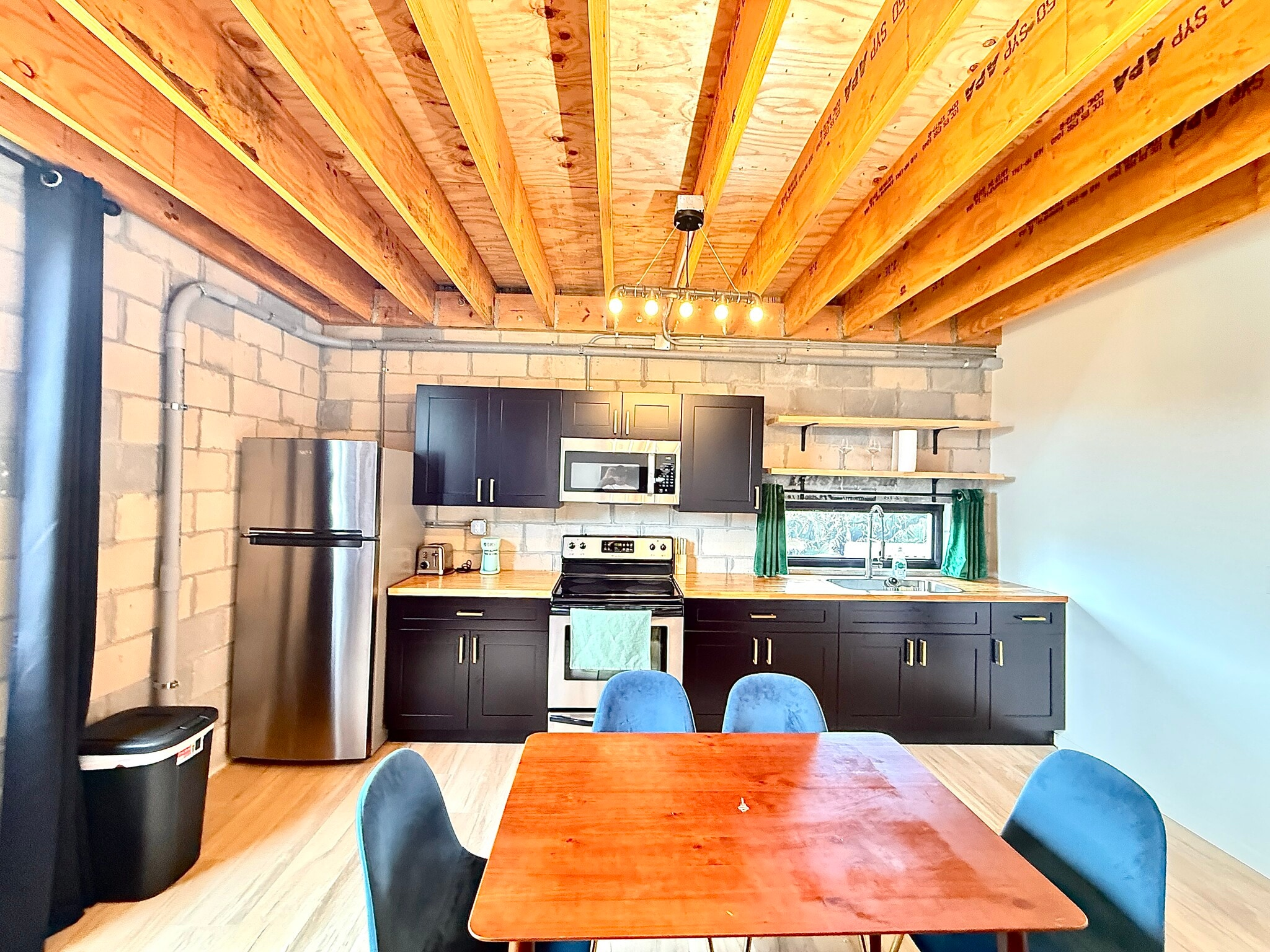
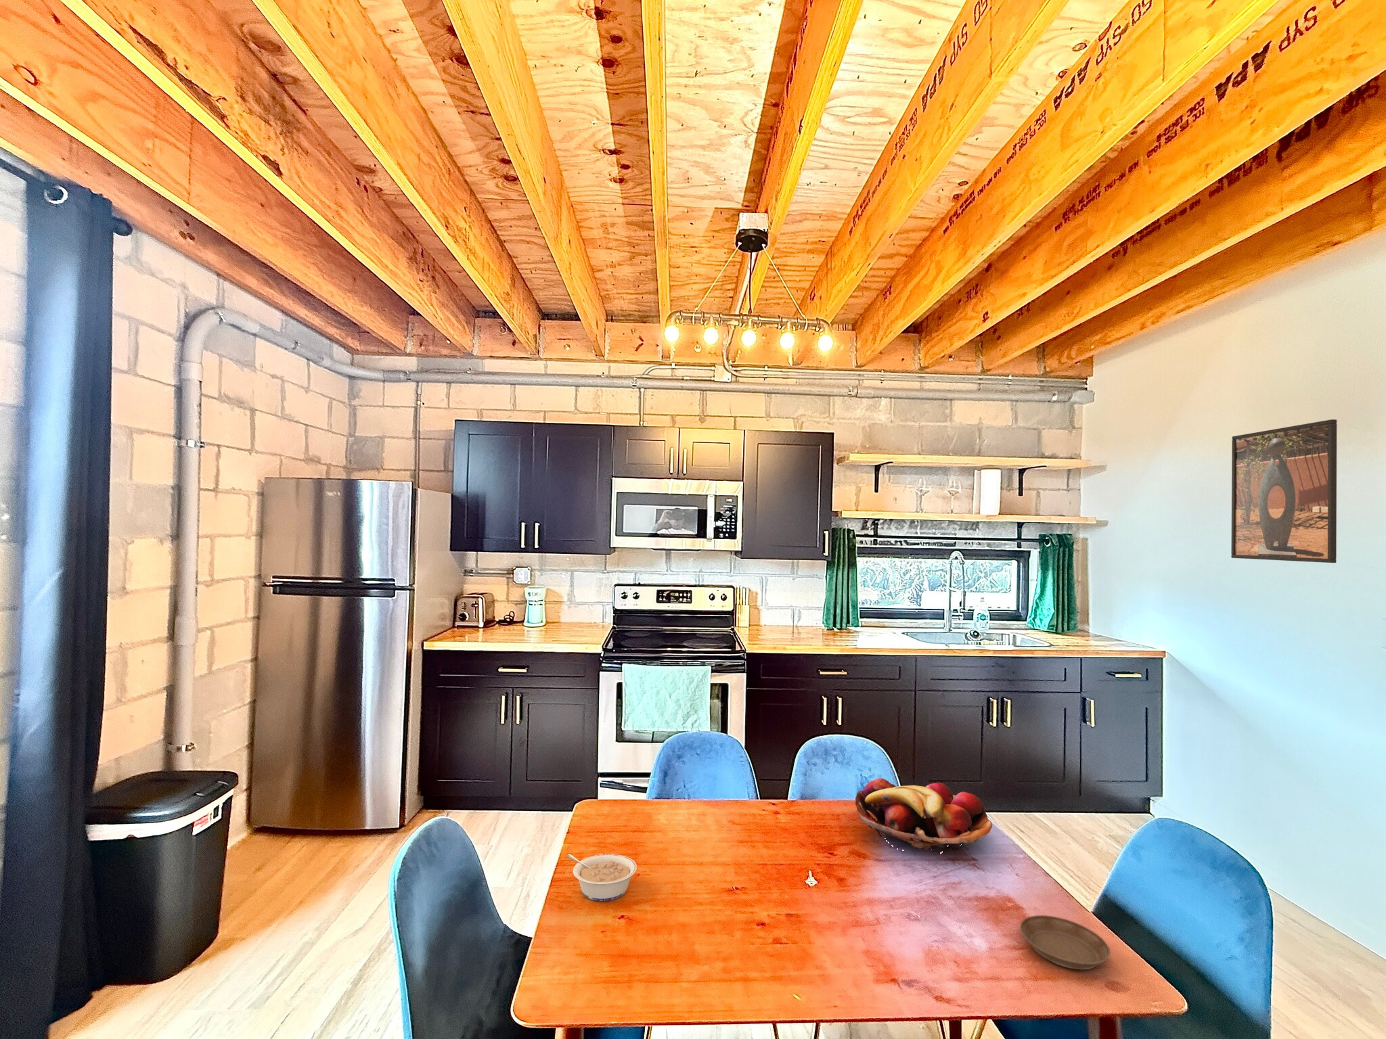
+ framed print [1230,419,1337,563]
+ fruit basket [855,778,993,852]
+ saucer [1019,915,1111,970]
+ legume [565,853,637,901]
